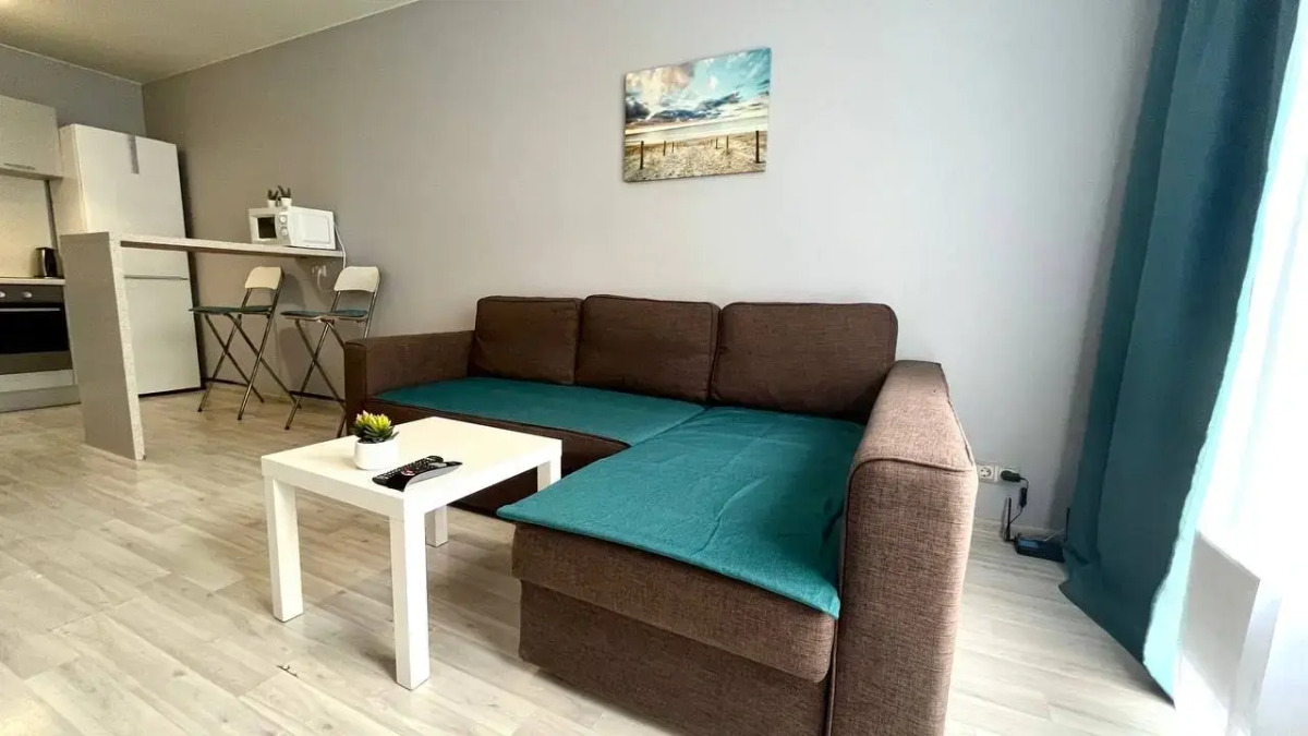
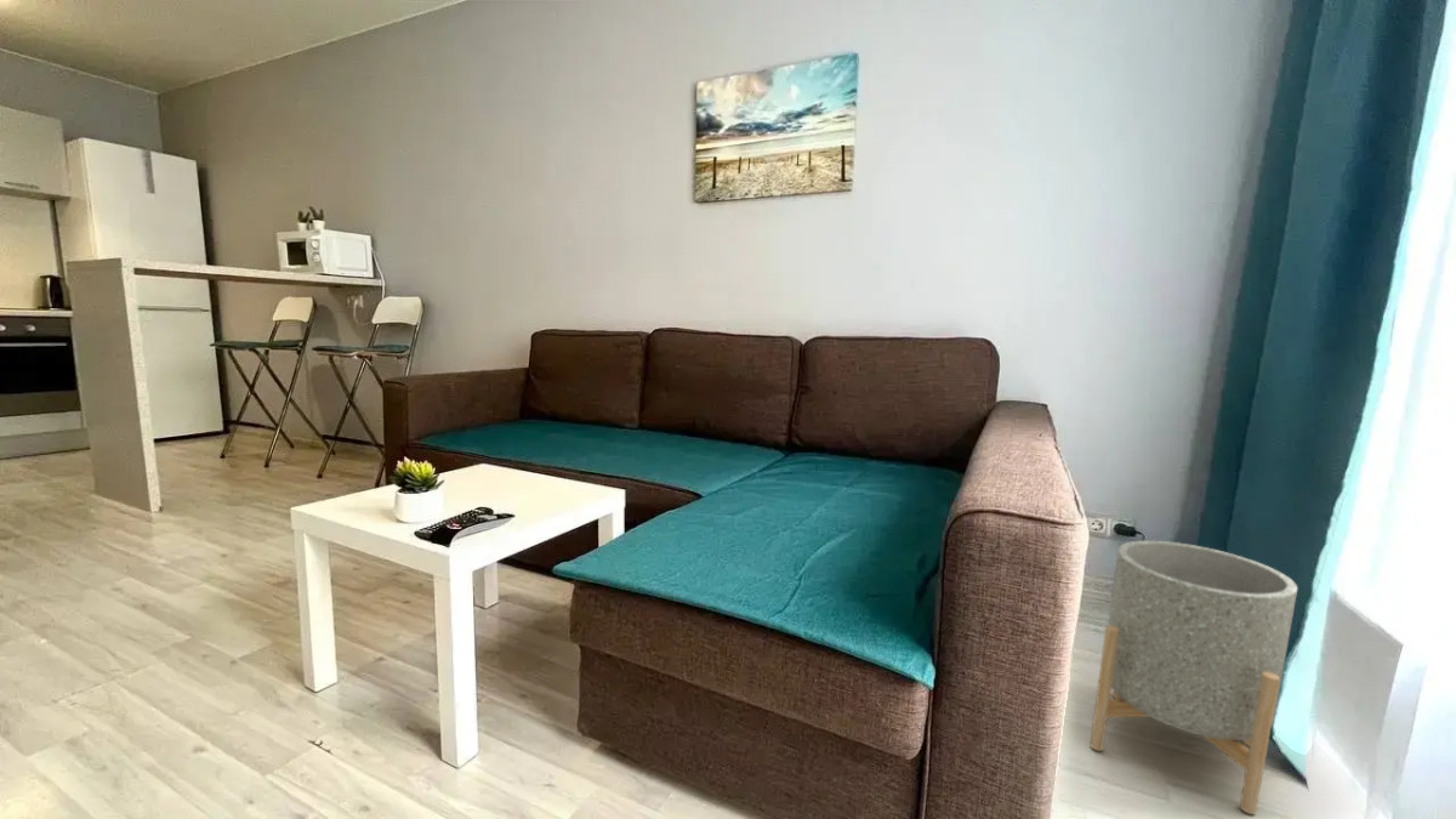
+ planter [1088,540,1298,815]
